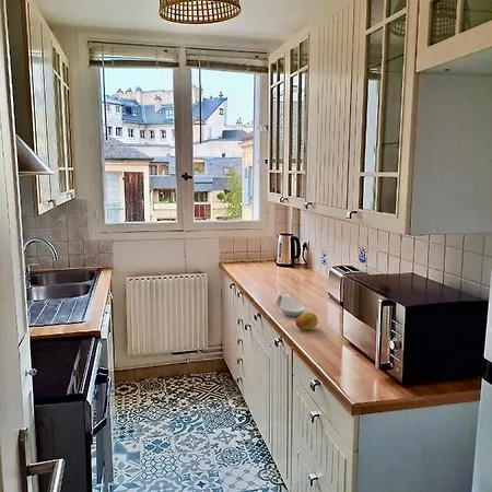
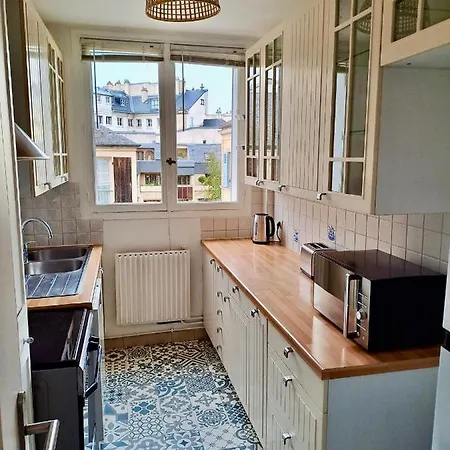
- spoon rest [276,293,306,317]
- fruit [295,312,319,331]
